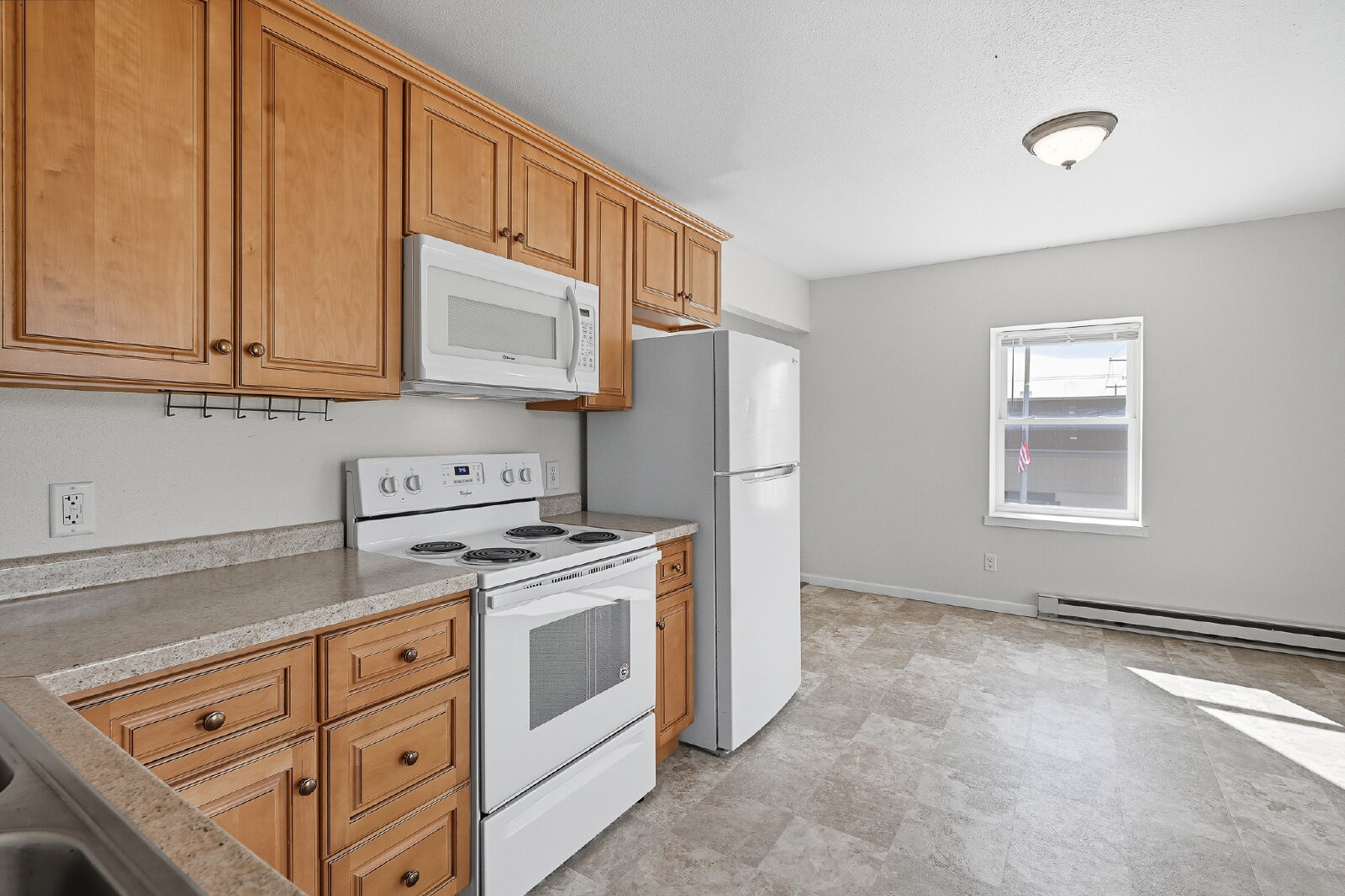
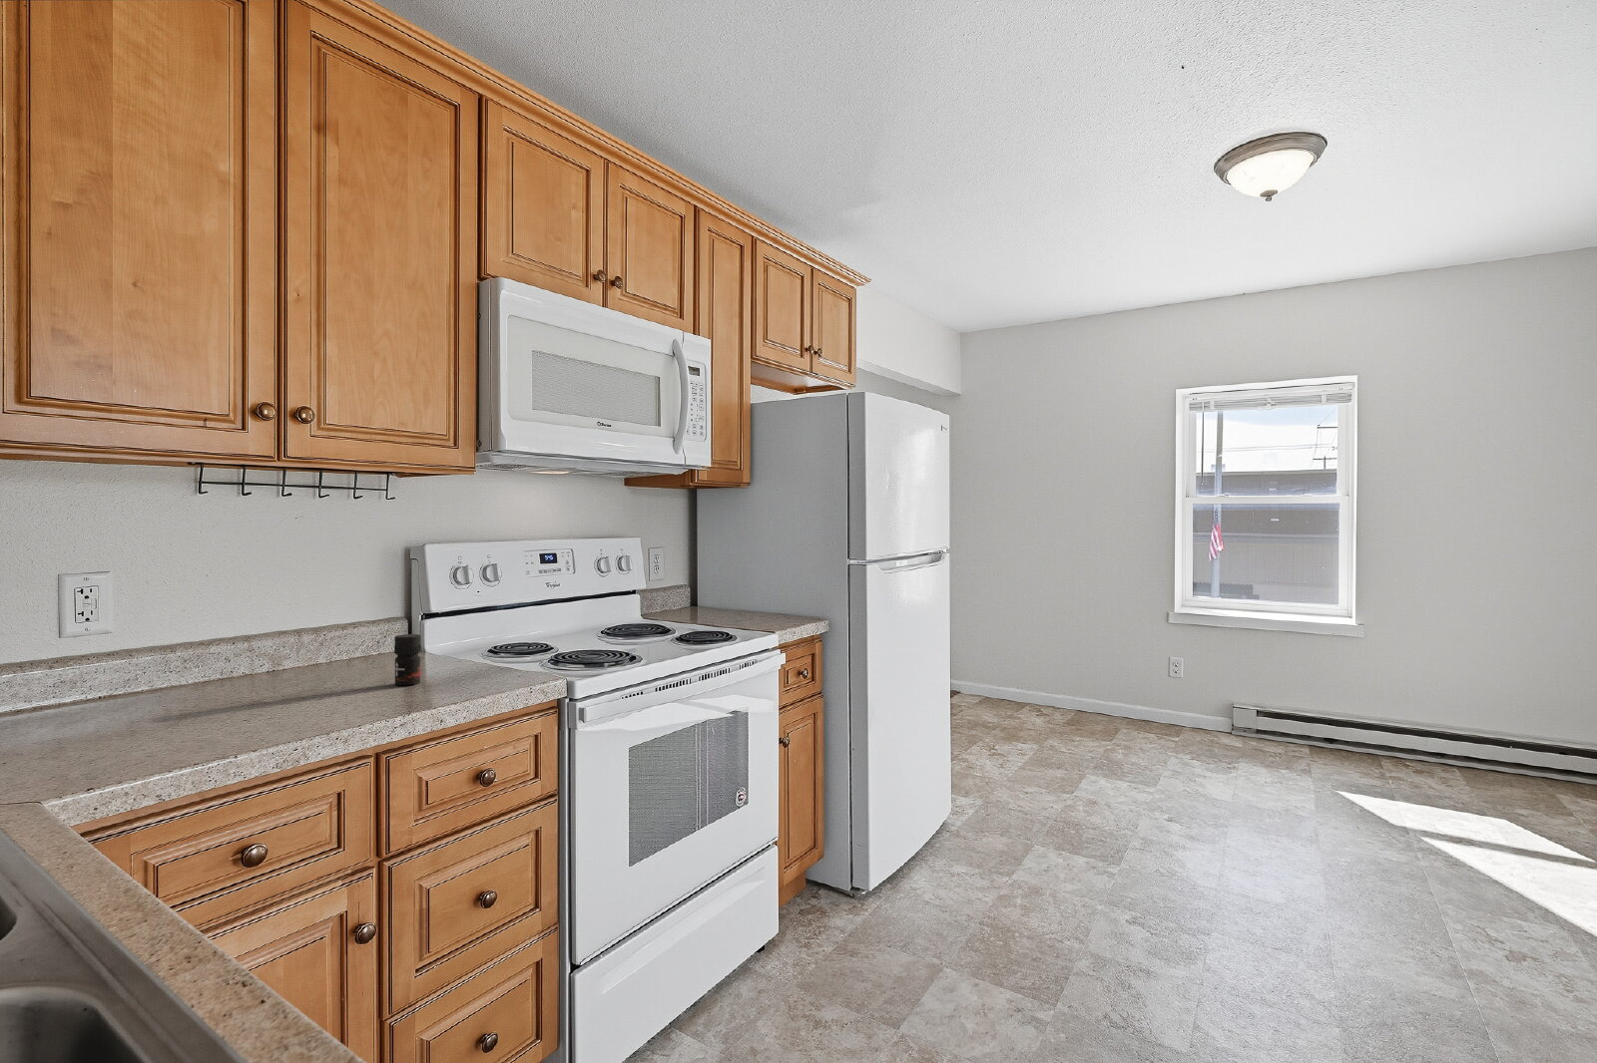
+ jar [393,634,423,686]
